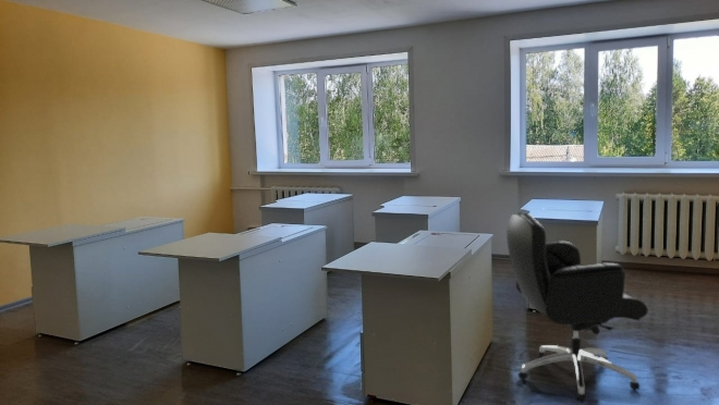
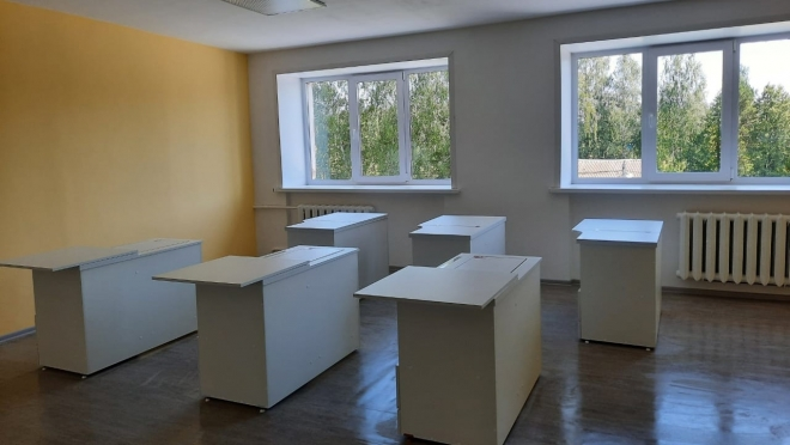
- office chair [505,211,649,404]
